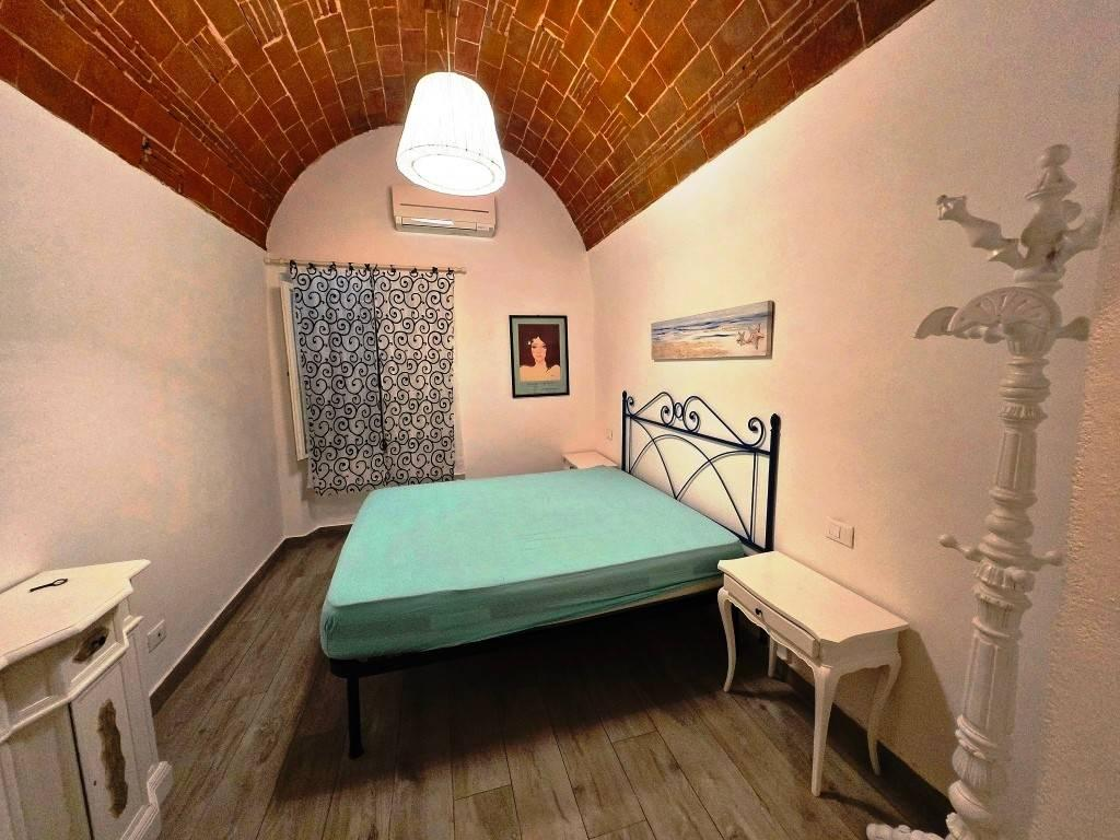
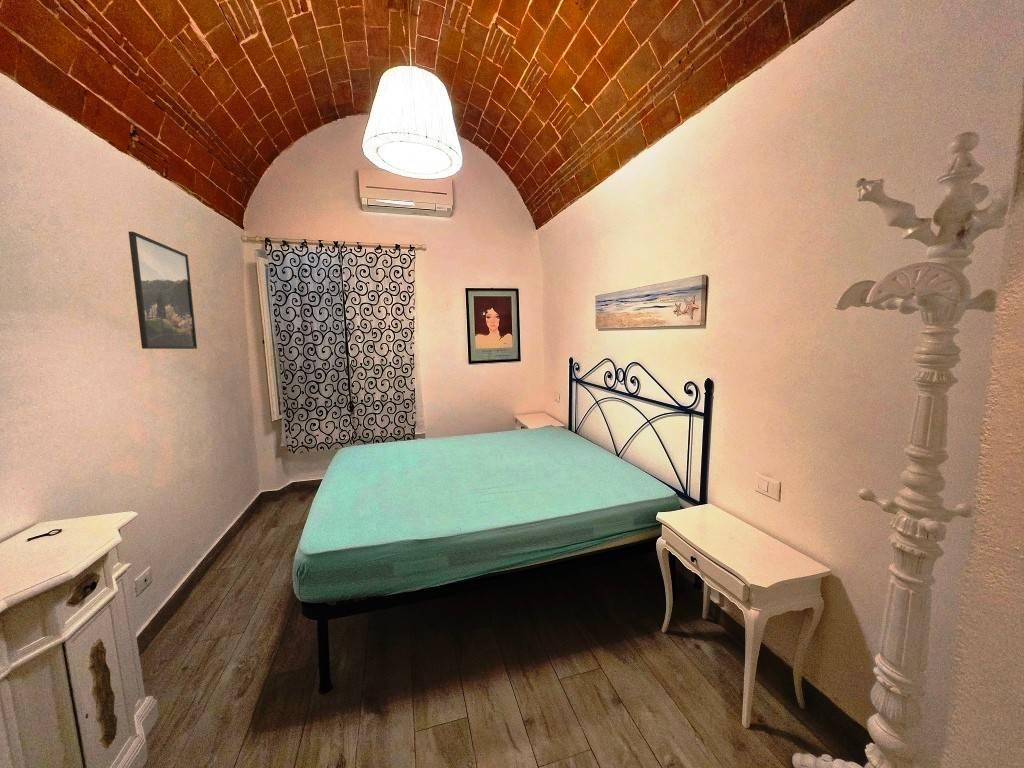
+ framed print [127,230,198,350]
